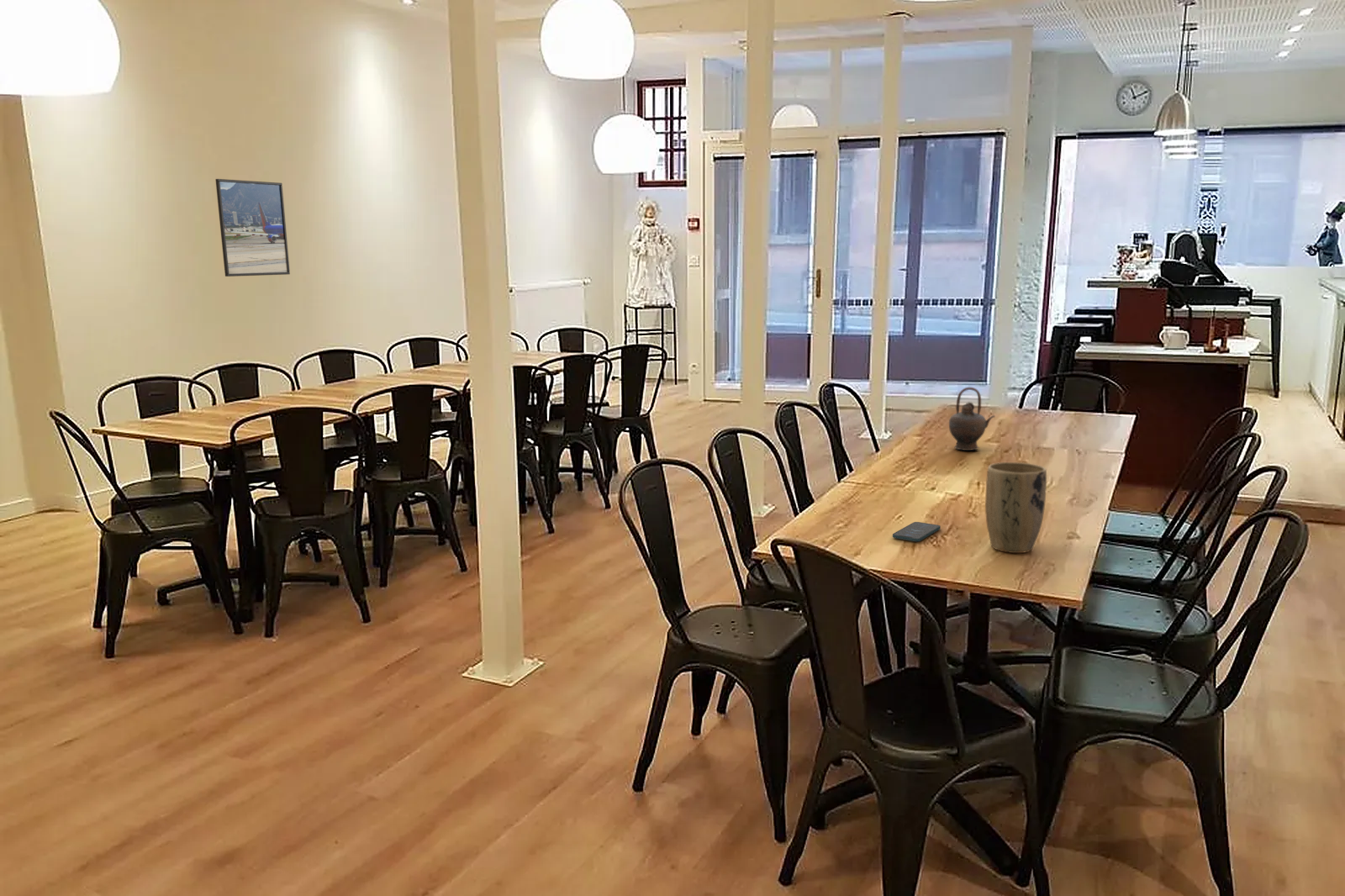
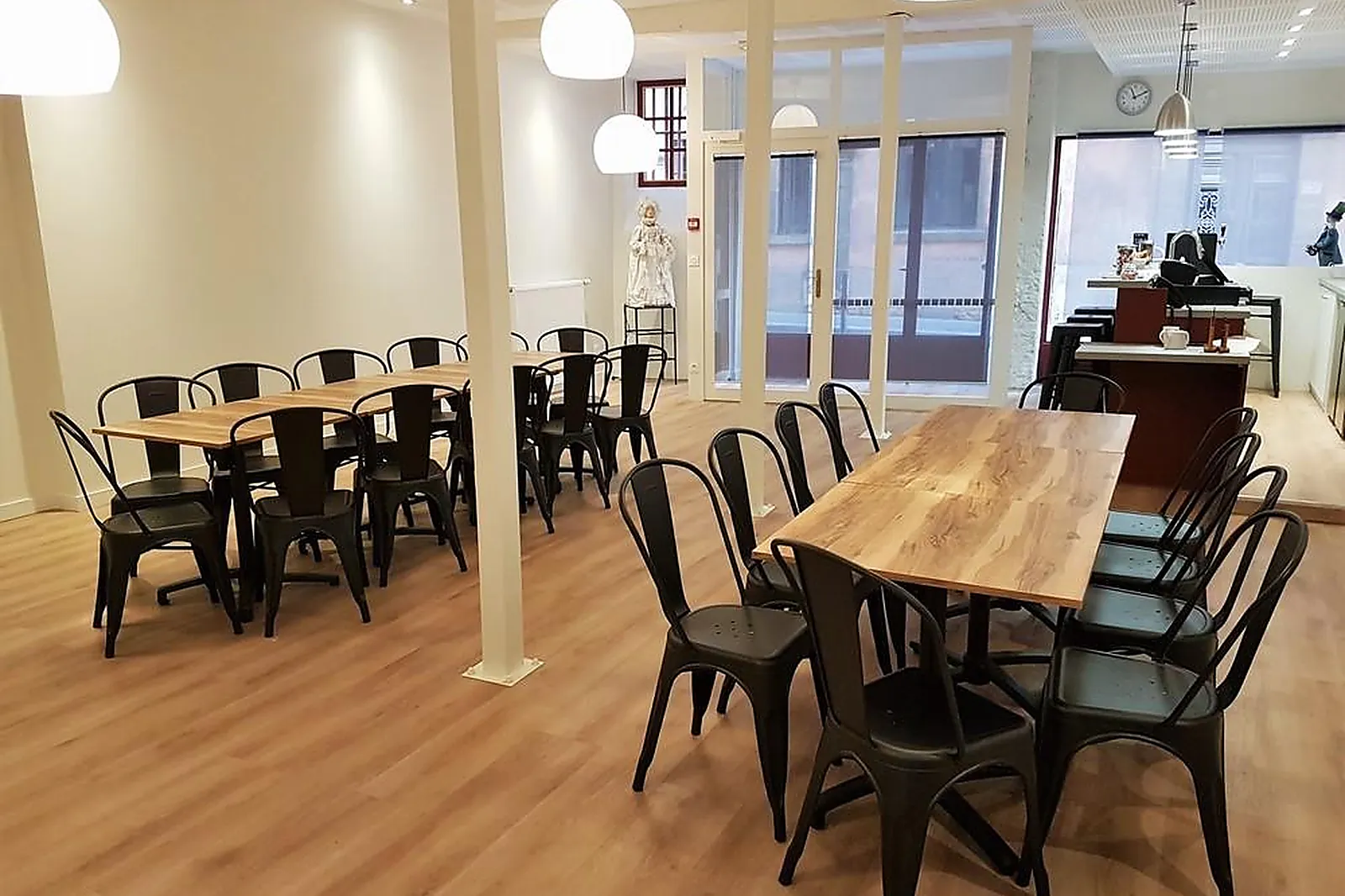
- smartphone [892,521,942,542]
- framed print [215,178,291,277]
- plant pot [984,461,1047,554]
- teapot [948,387,996,451]
